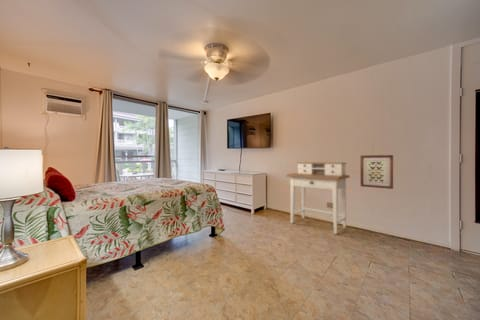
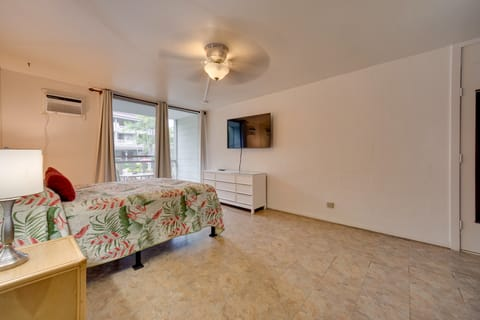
- wall art [360,154,394,190]
- desk [285,161,351,235]
